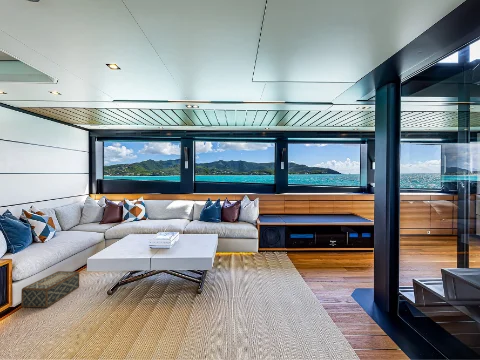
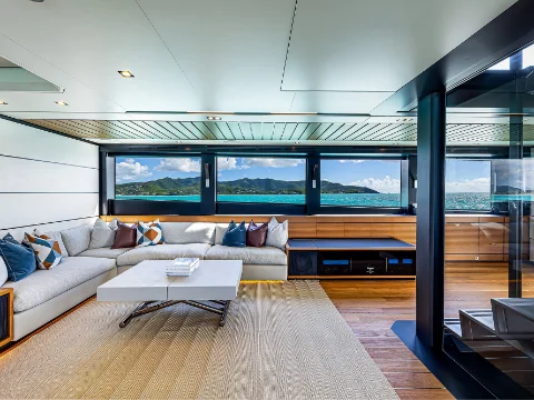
- woven basket [20,270,80,308]
